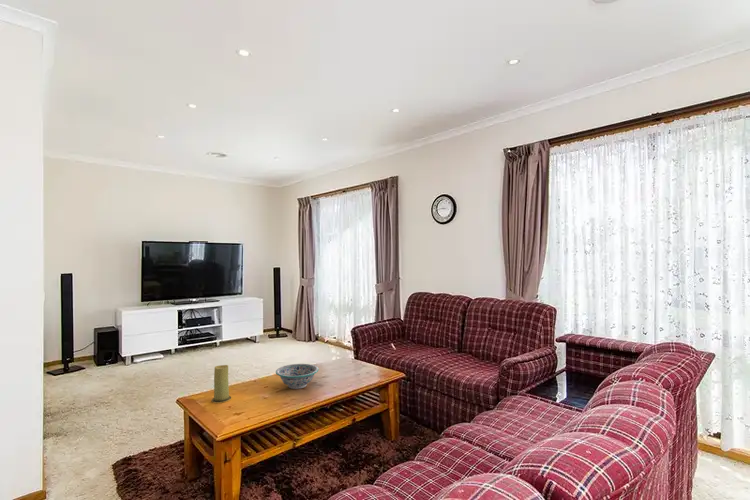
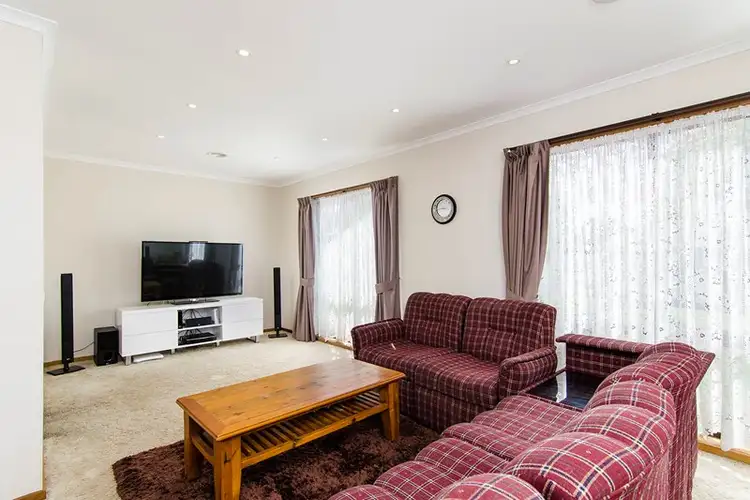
- decorative bowl [275,363,320,390]
- candle [210,364,232,404]
